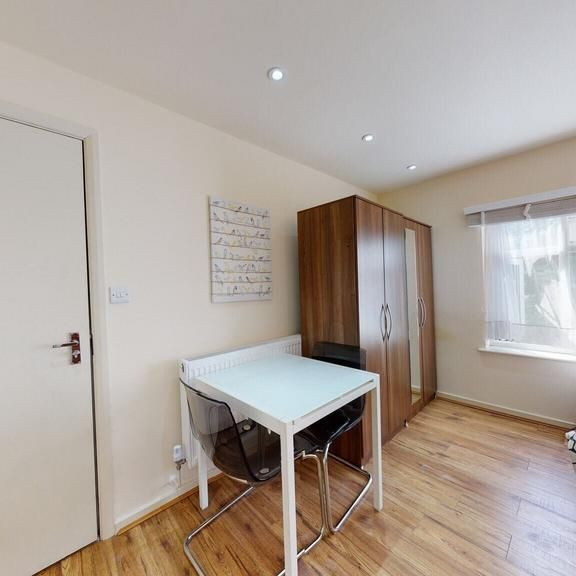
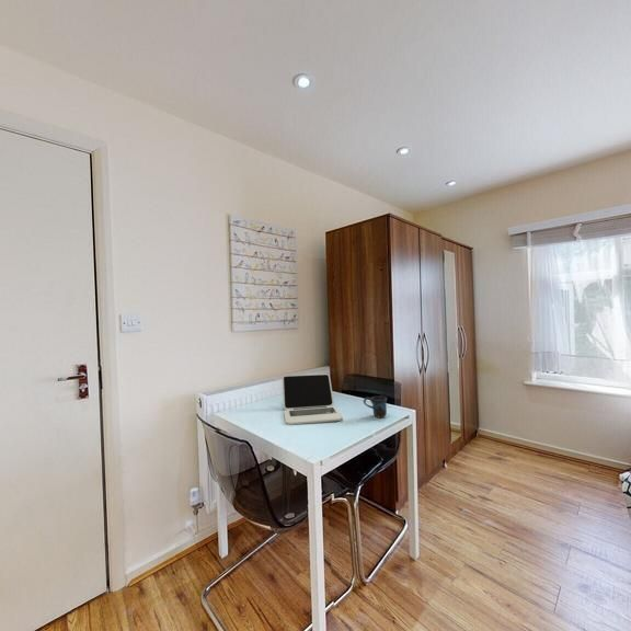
+ mug [363,395,388,418]
+ laptop [280,372,344,426]
